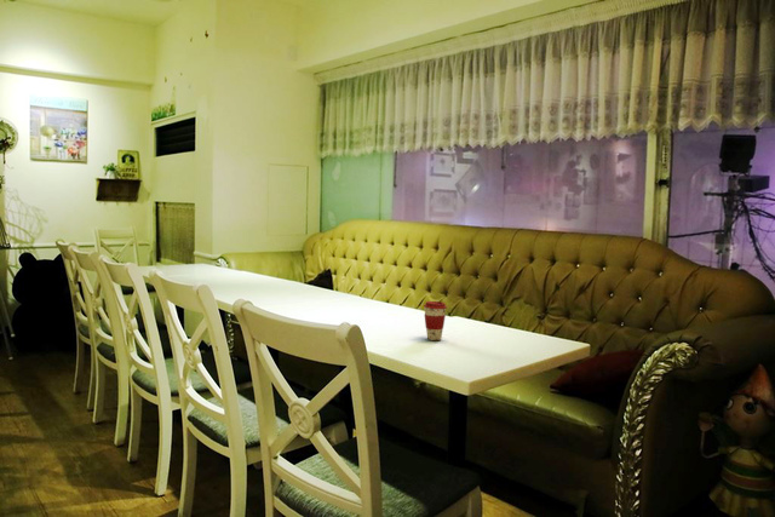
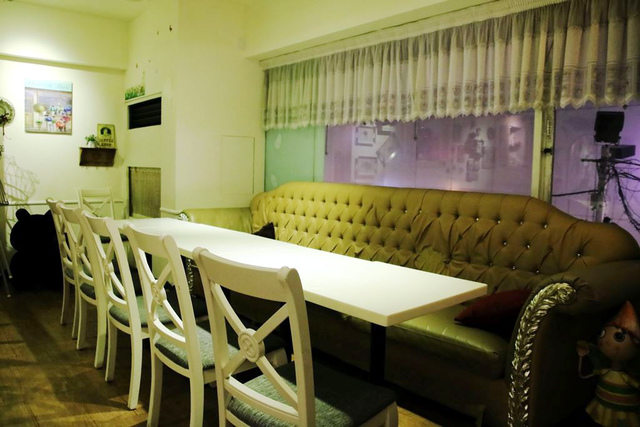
- coffee cup [423,300,448,341]
